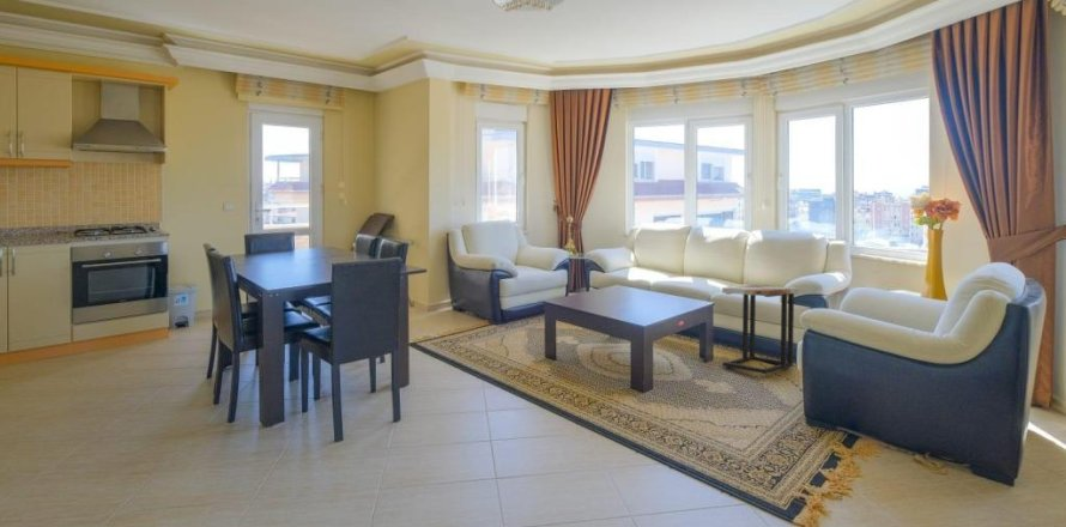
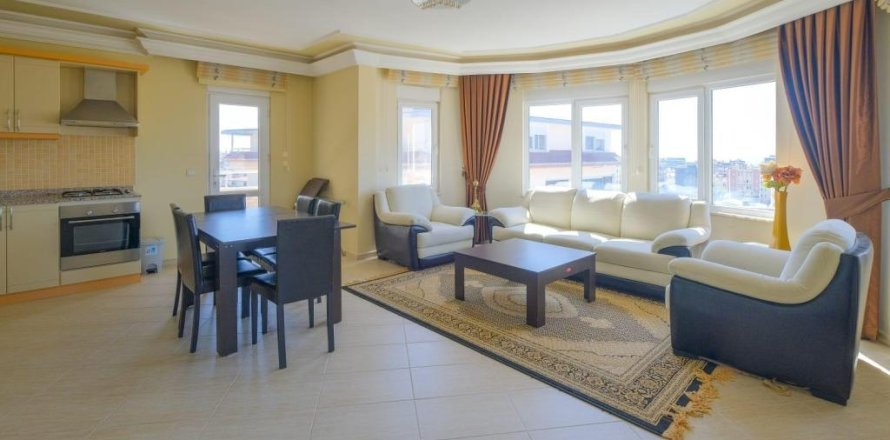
- side table [721,284,799,376]
